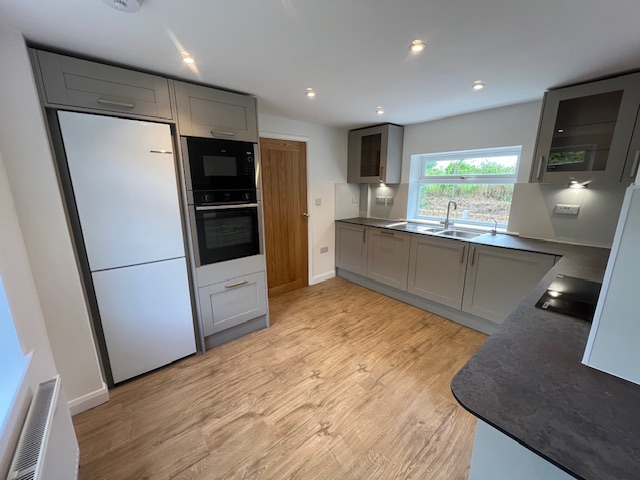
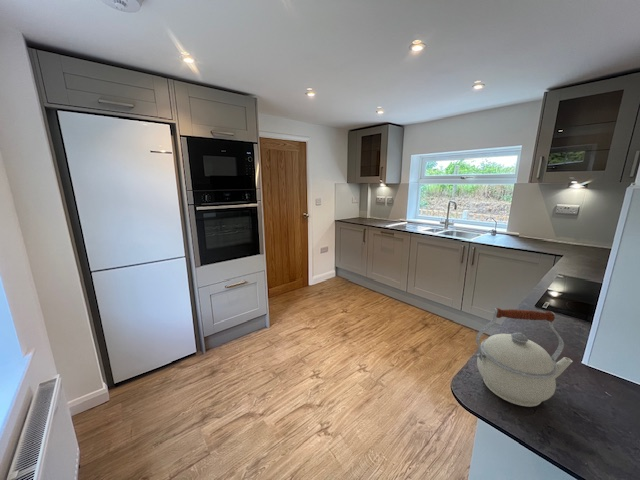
+ kettle [475,307,574,408]
